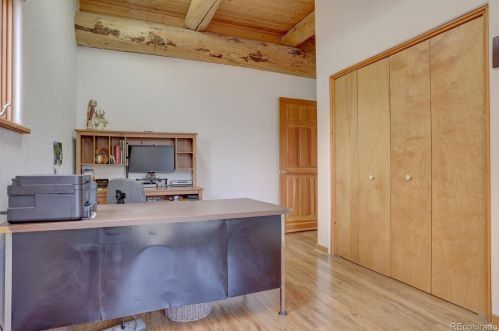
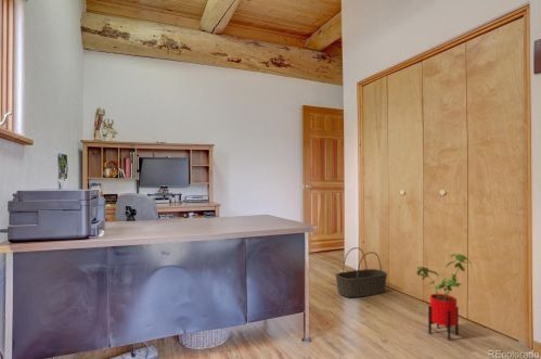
+ house plant [416,253,474,342]
+ basket [335,246,388,298]
